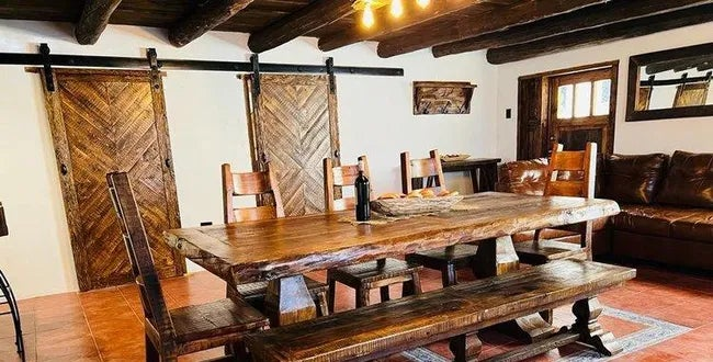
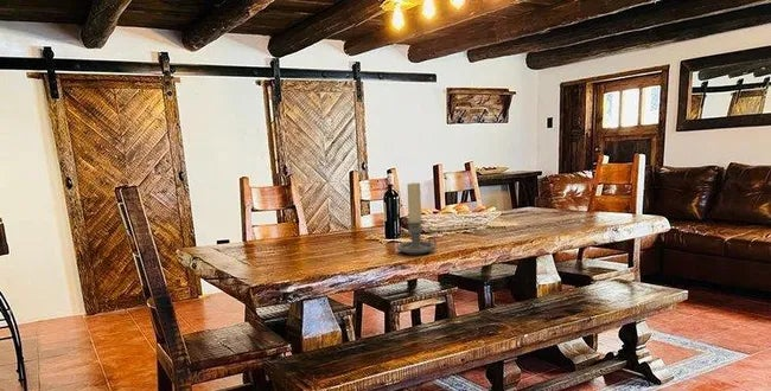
+ candle holder [396,181,438,256]
